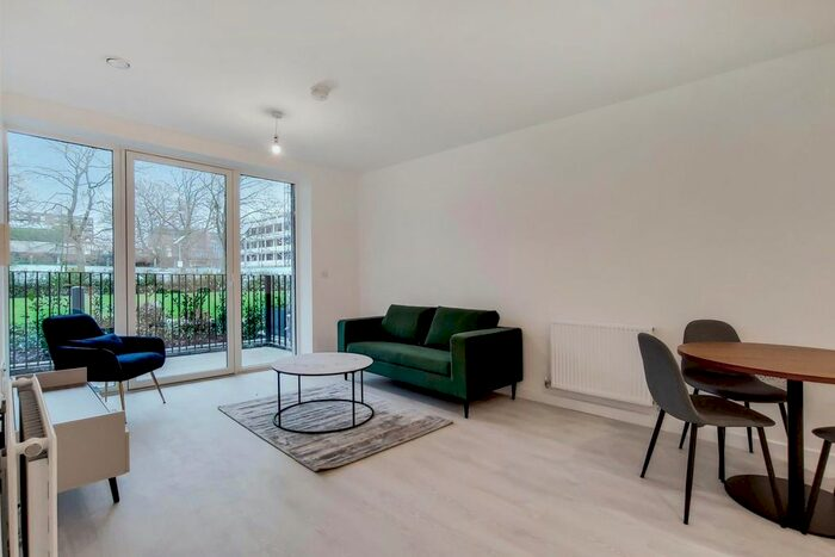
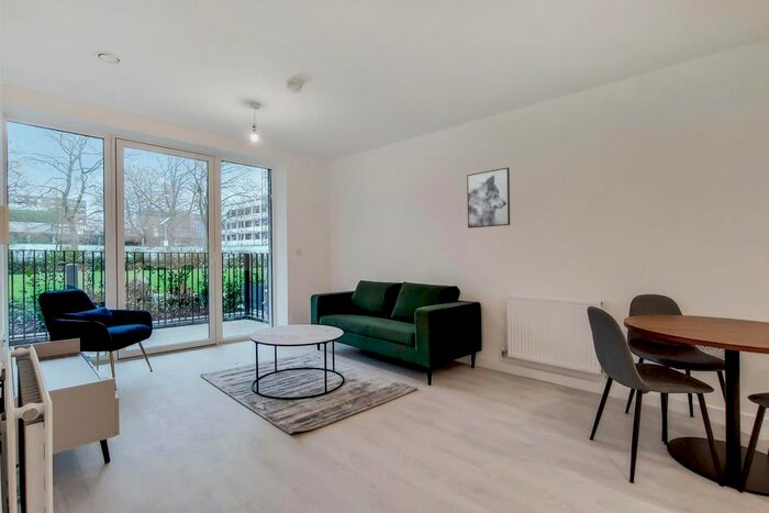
+ wall art [466,167,511,230]
